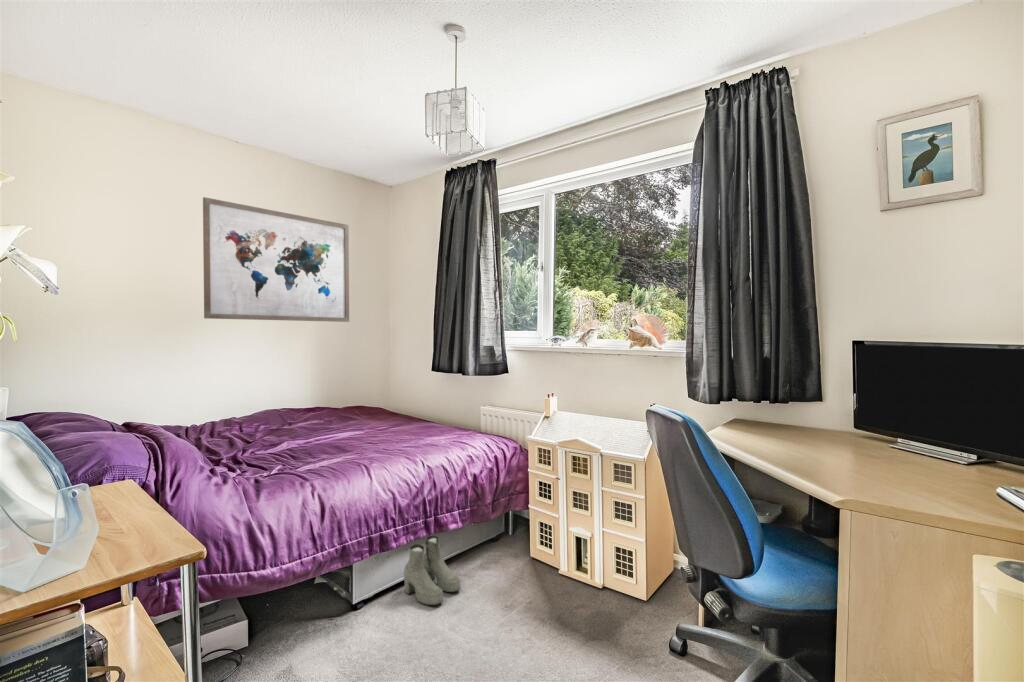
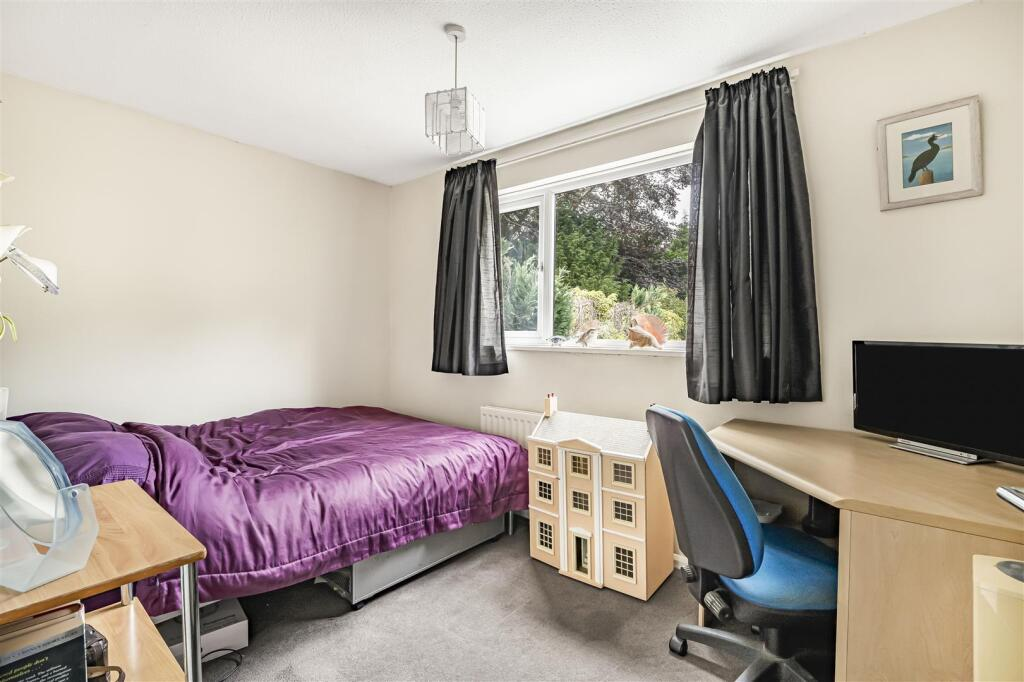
- wall art [202,196,350,323]
- boots [403,535,461,606]
